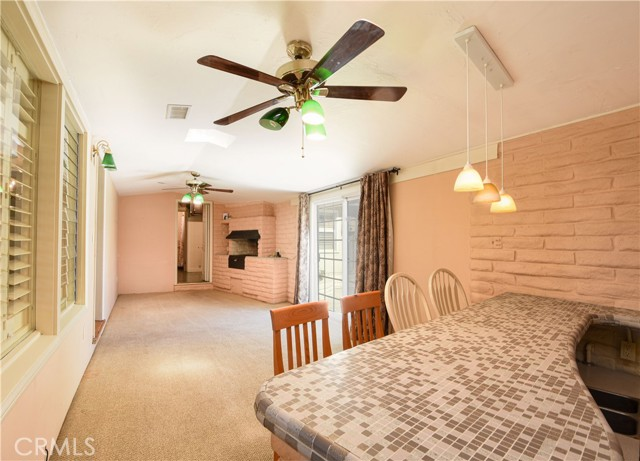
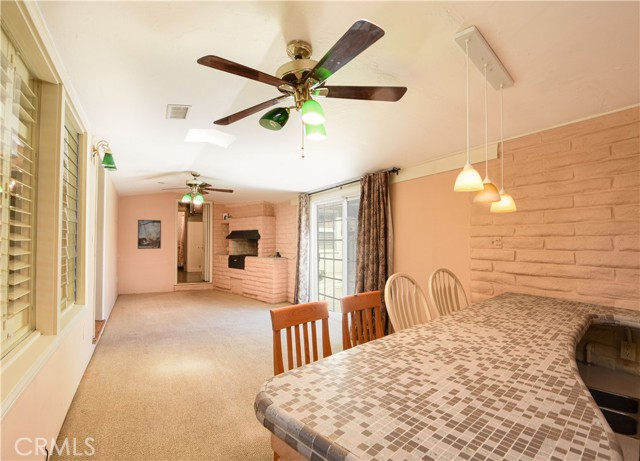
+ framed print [137,219,162,250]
